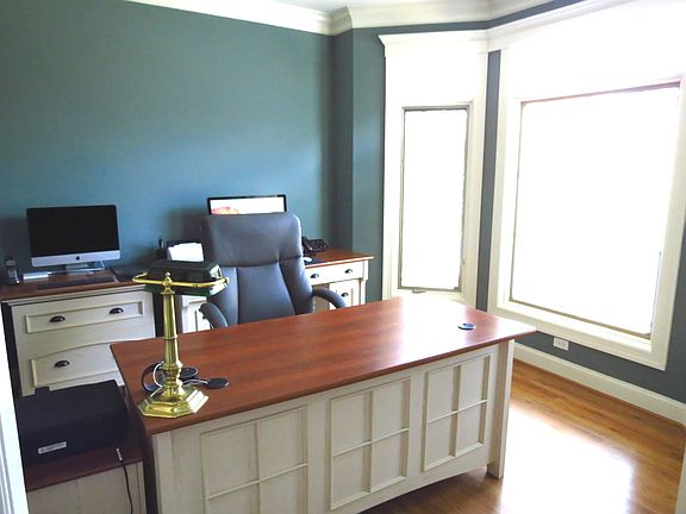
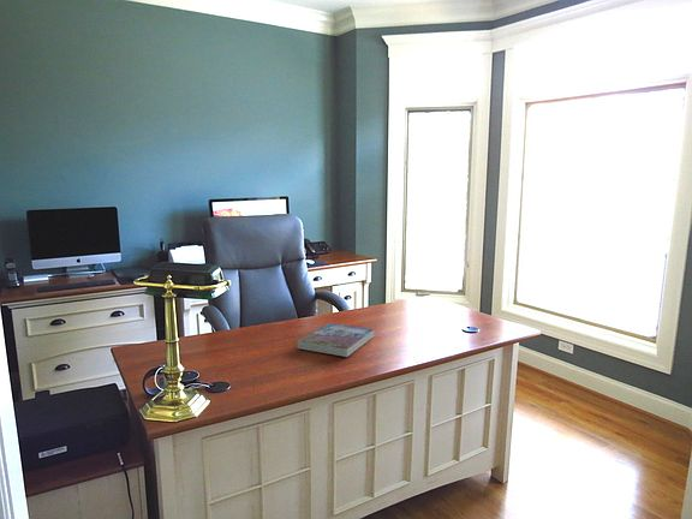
+ book [296,322,375,358]
